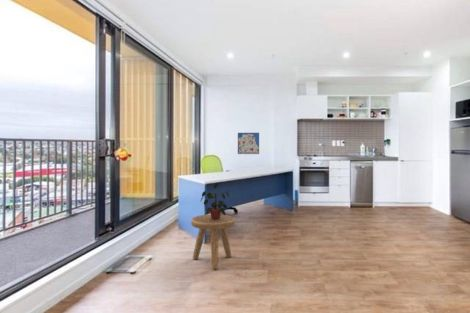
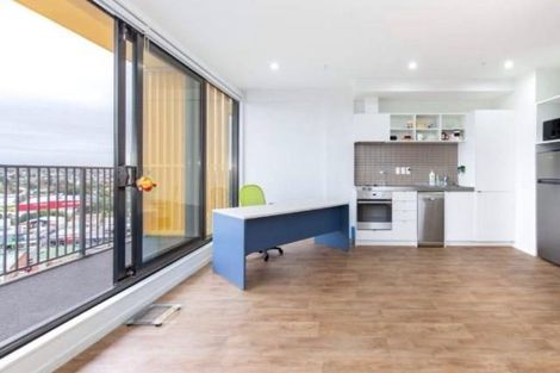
- wall art [237,132,260,155]
- potted plant [199,182,230,220]
- stool [190,213,236,270]
